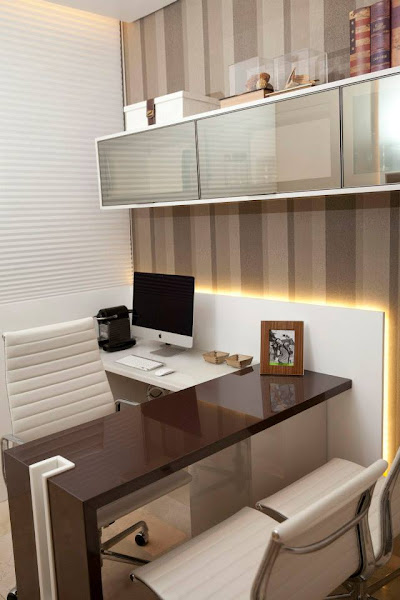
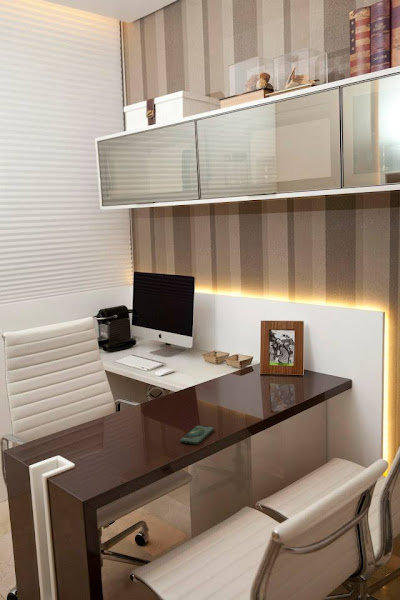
+ smartphone [179,424,215,445]
